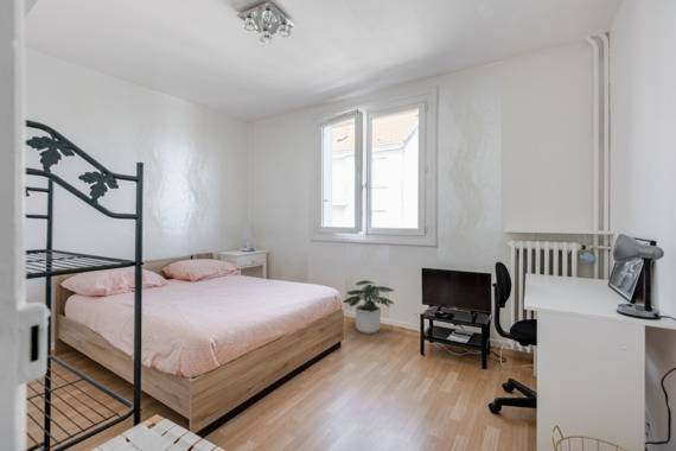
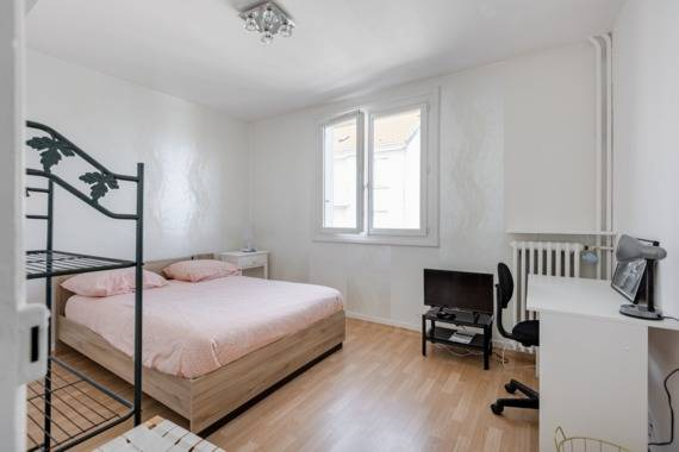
- potted plant [342,279,395,335]
